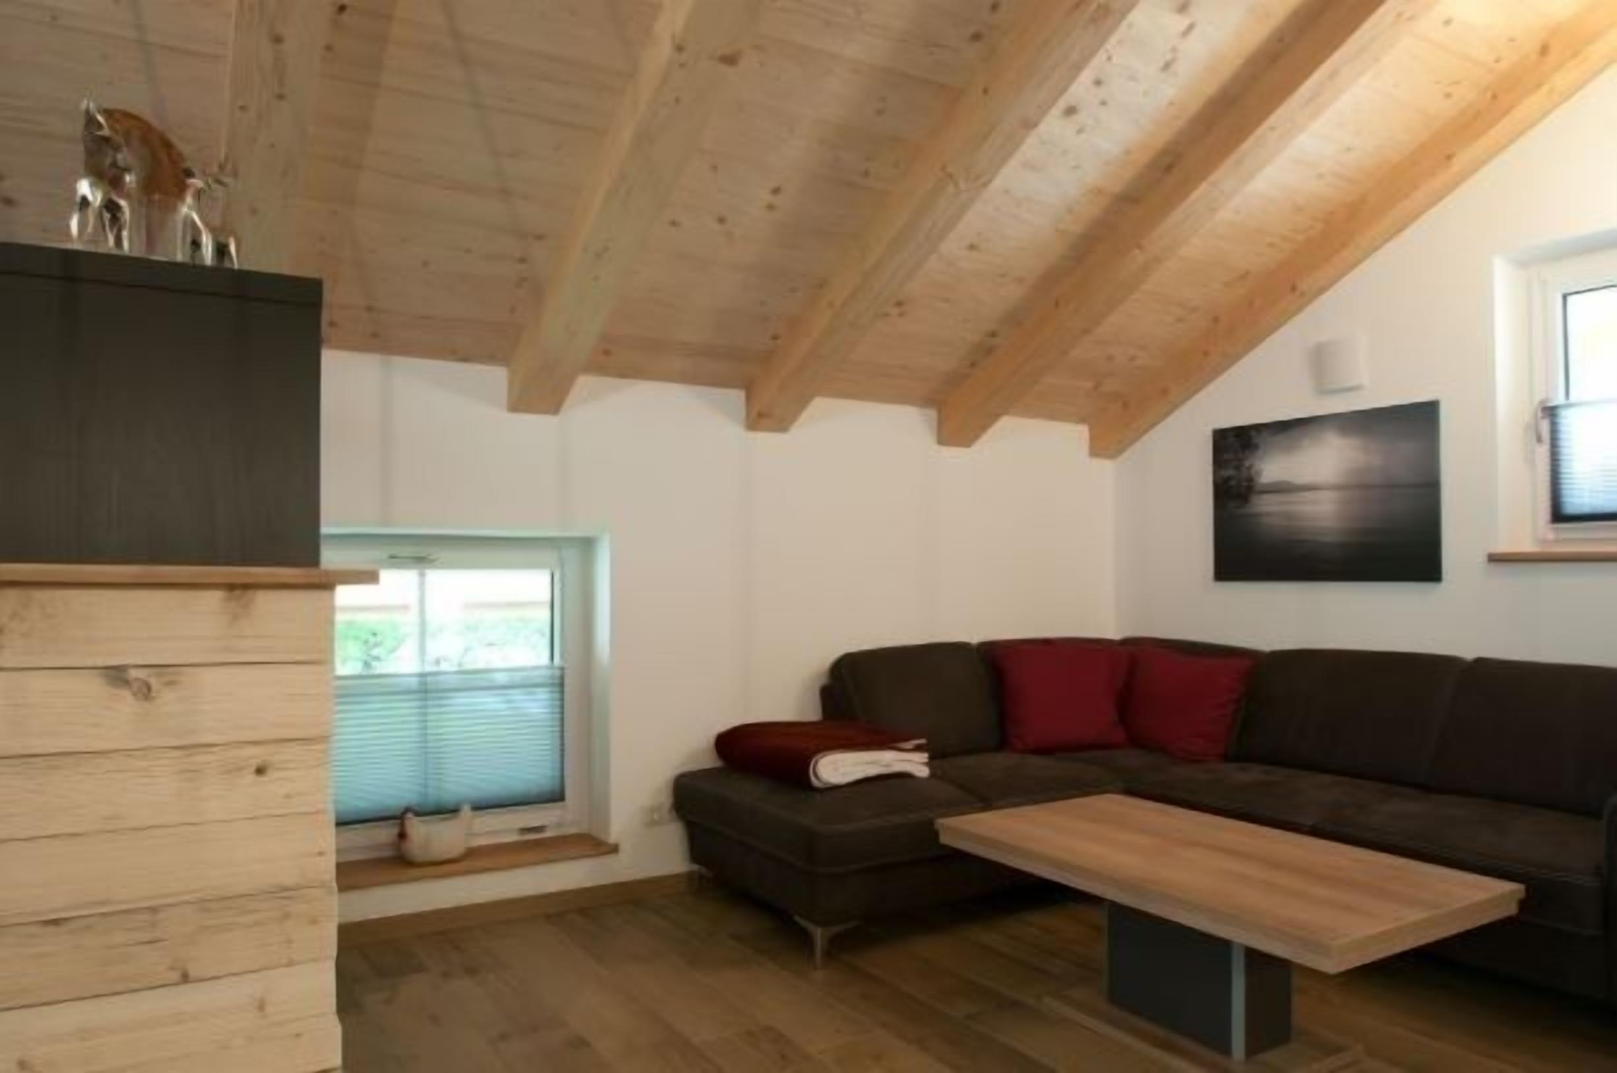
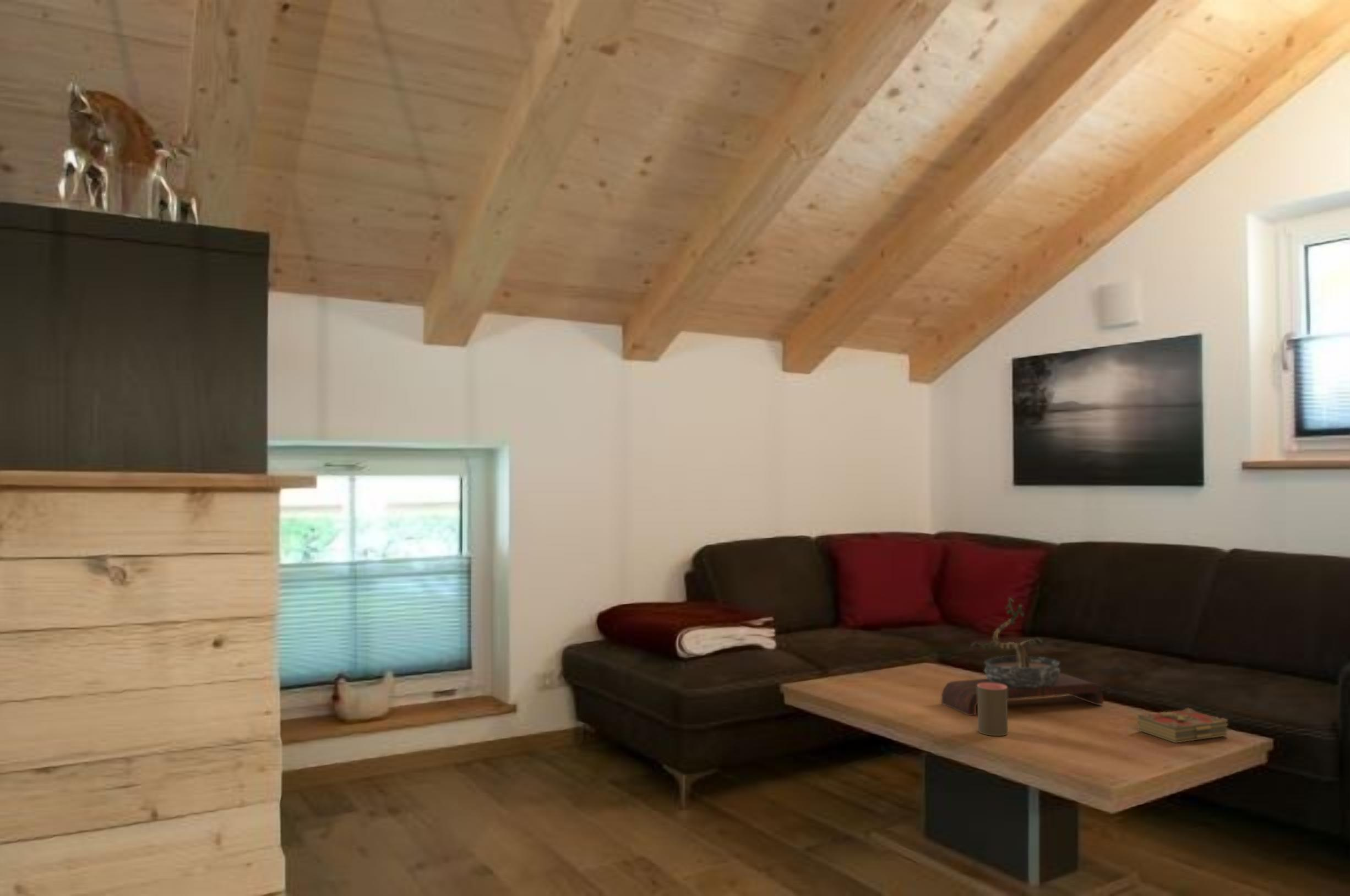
+ cup [977,683,1009,736]
+ bonsai tree [941,597,1104,716]
+ book [1137,708,1228,744]
